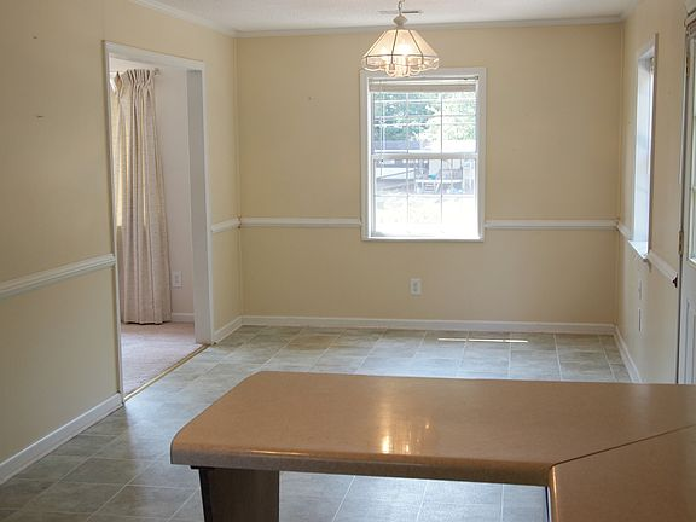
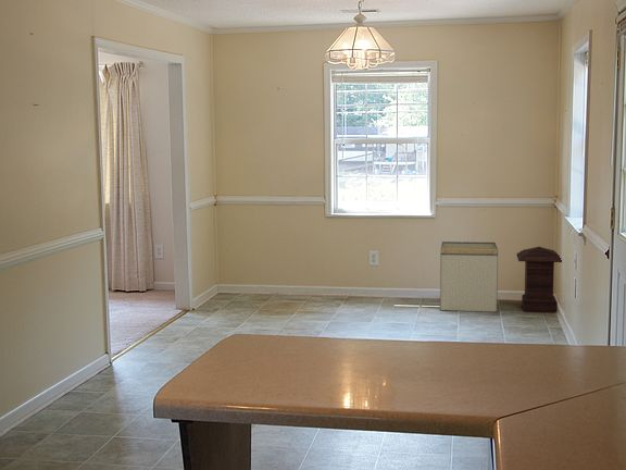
+ storage bin [439,240,499,312]
+ lantern [516,246,563,313]
